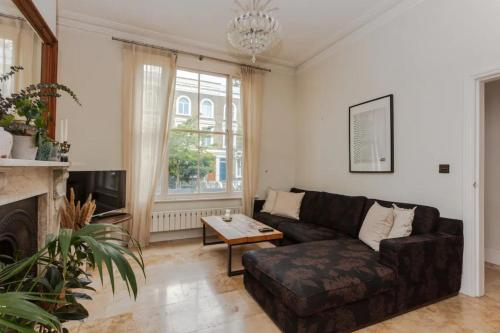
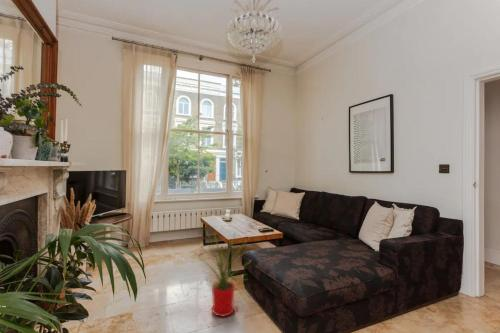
+ house plant [193,225,254,318]
